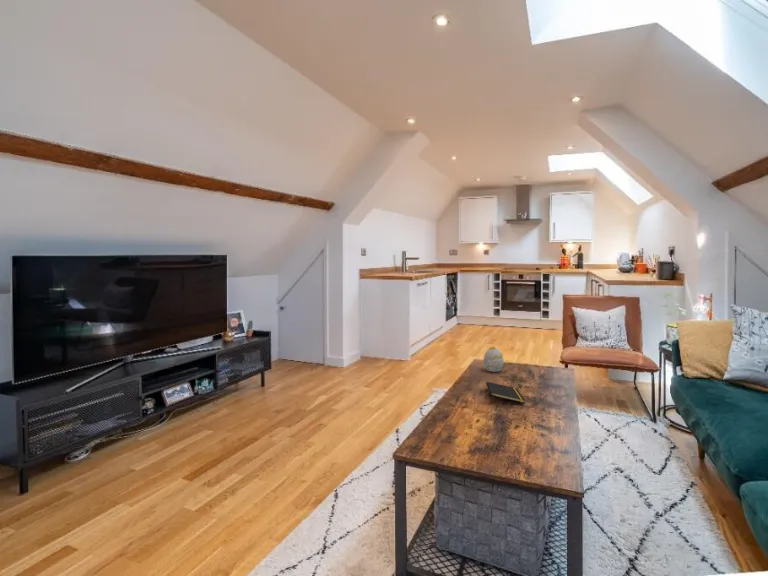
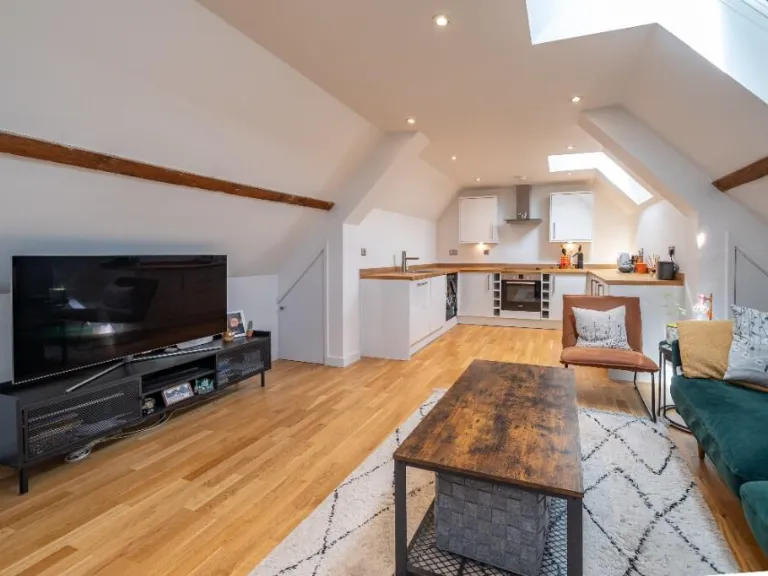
- notepad [485,381,526,404]
- decorative egg [483,346,505,373]
